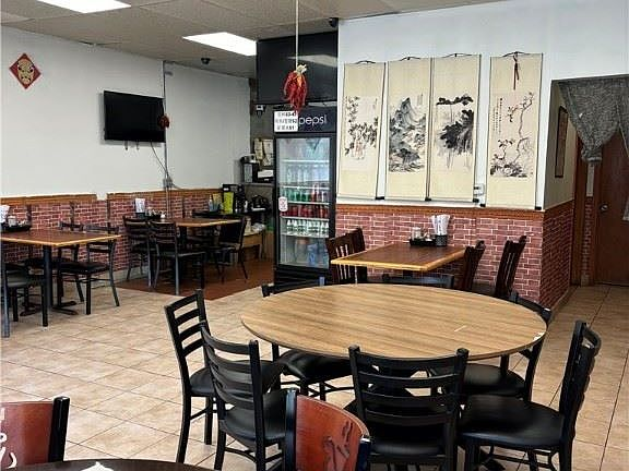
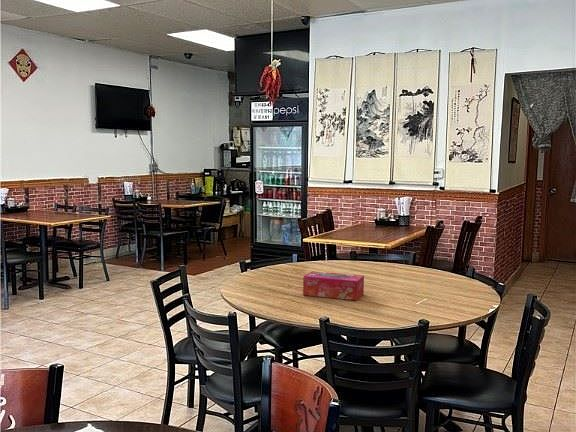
+ tissue box [302,270,365,301]
